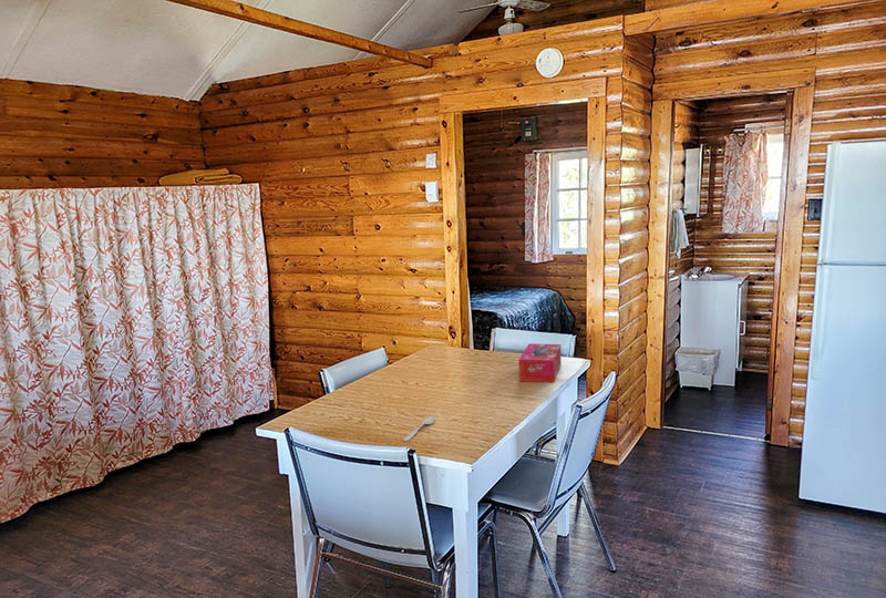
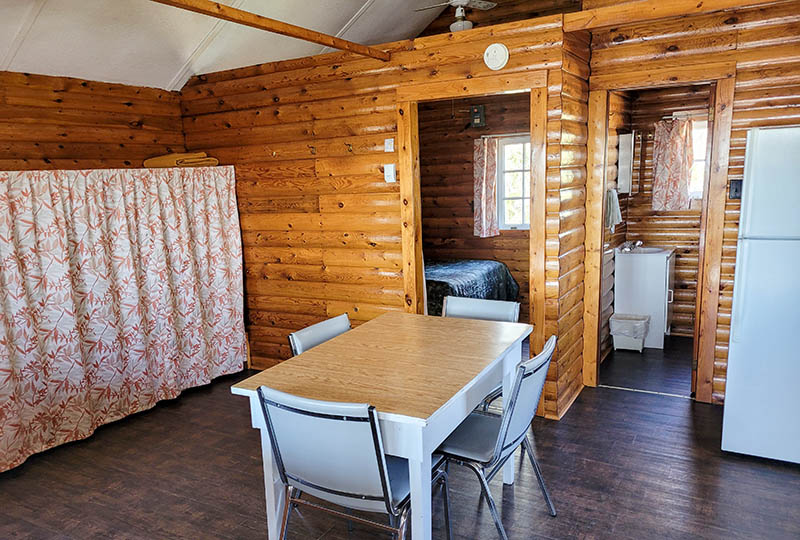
- tissue box [517,342,563,384]
- spoon [403,415,435,442]
